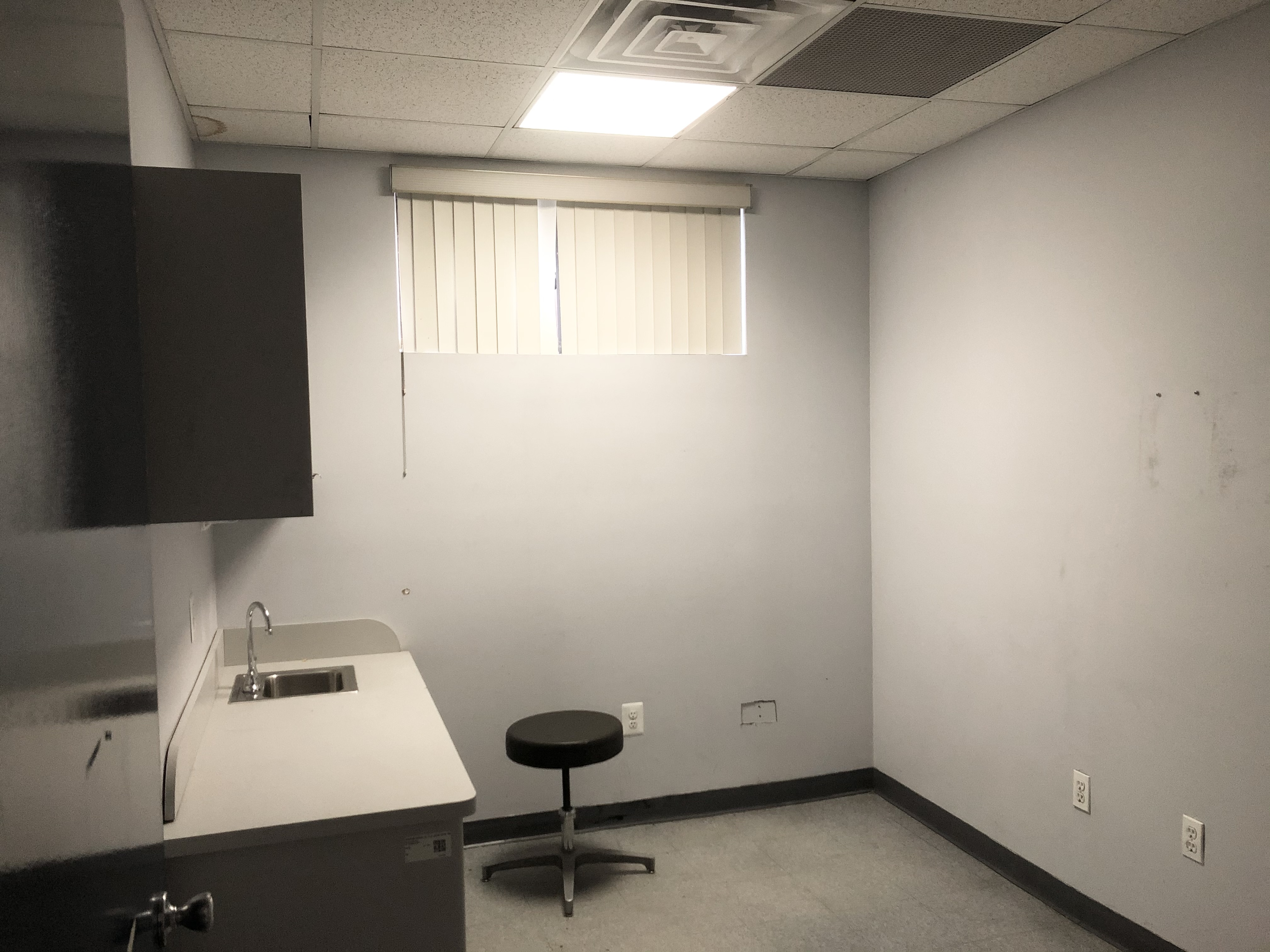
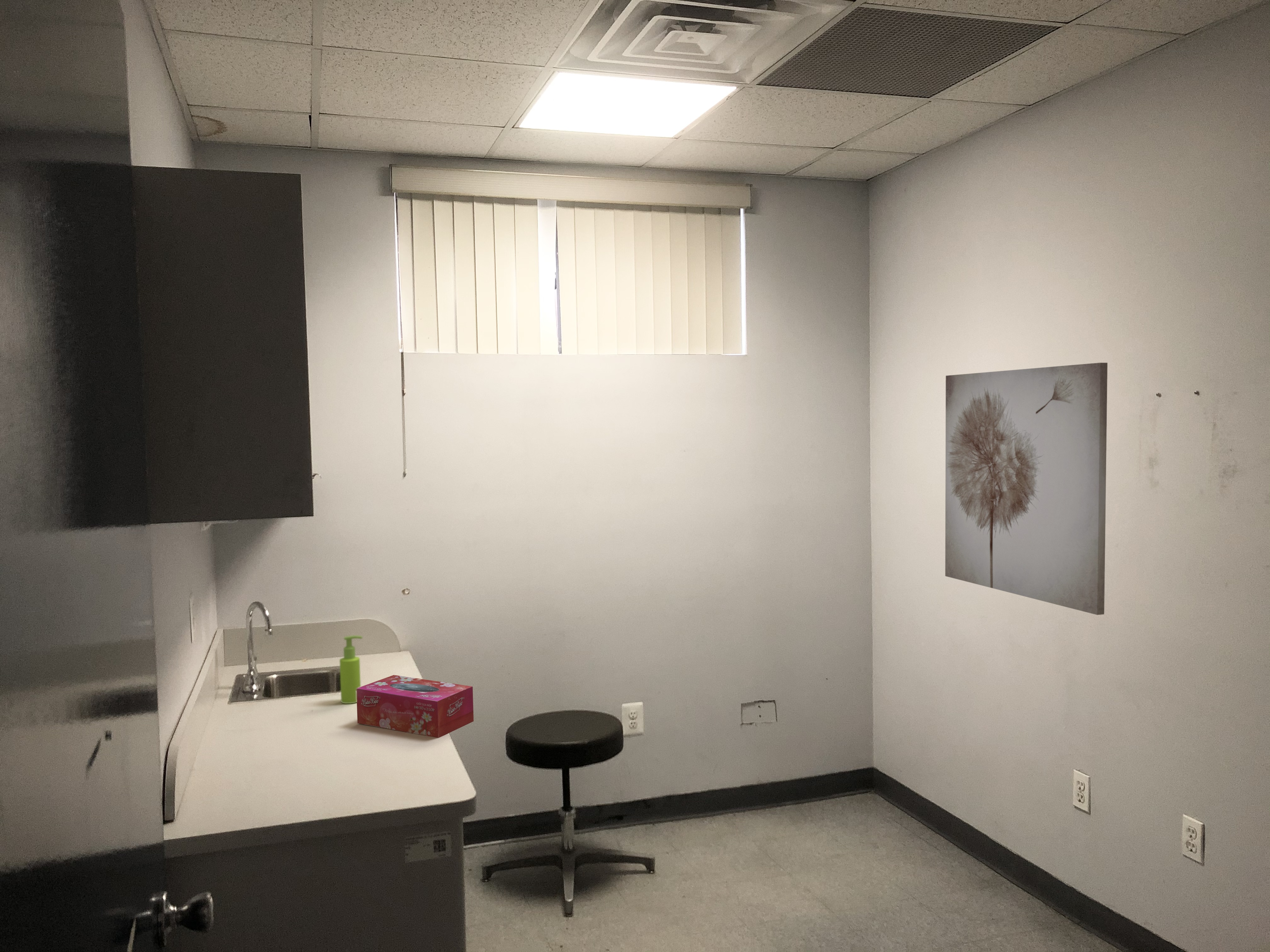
+ wall art [945,362,1108,615]
+ tissue box [356,675,474,738]
+ soap dispenser [339,635,363,704]
